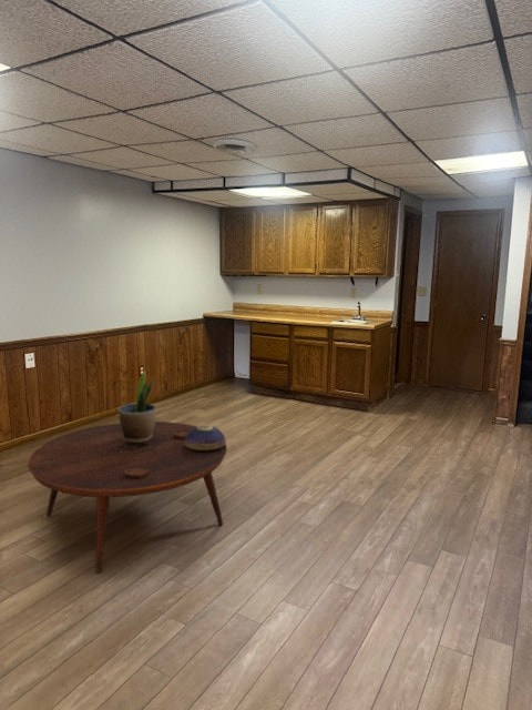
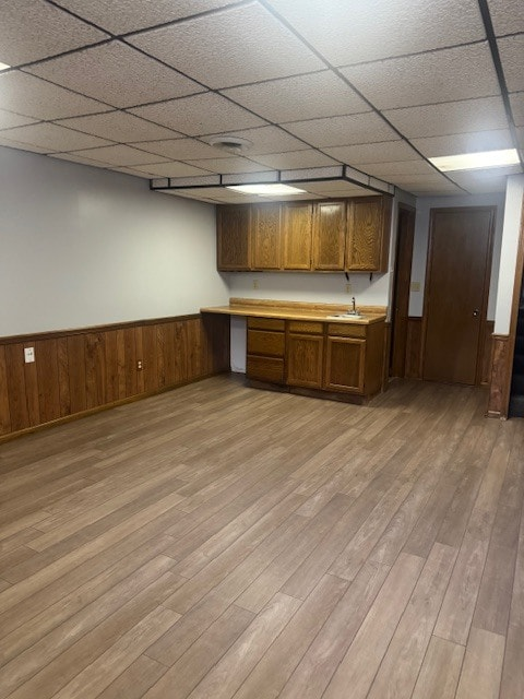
- coffee table [27,420,228,574]
- decorative bowl [184,424,227,450]
- potted plant [117,371,157,443]
